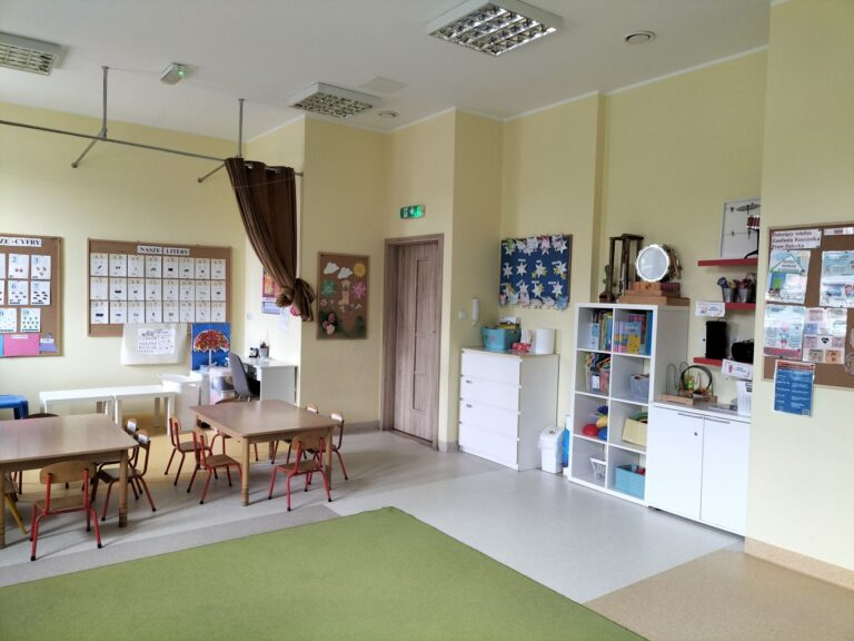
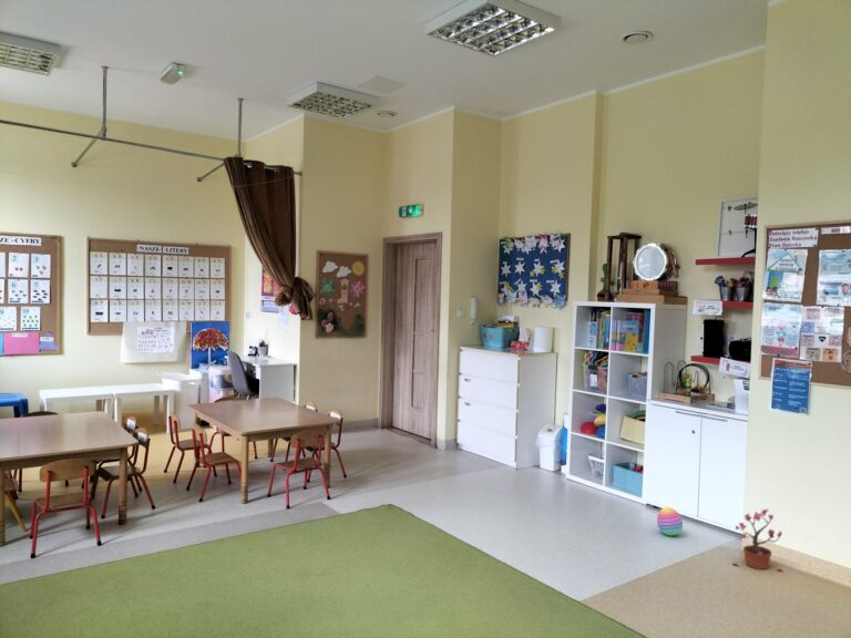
+ stacking toy [656,505,684,536]
+ potted plant [731,507,783,573]
